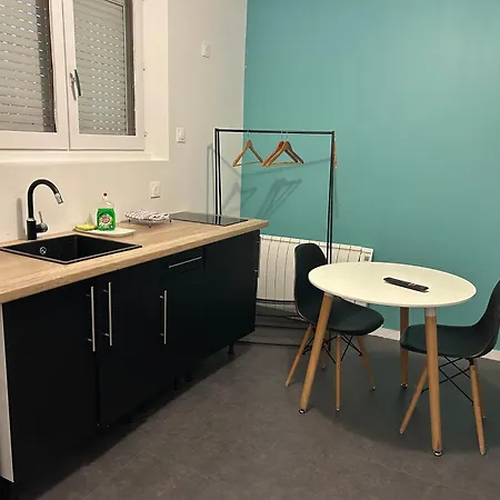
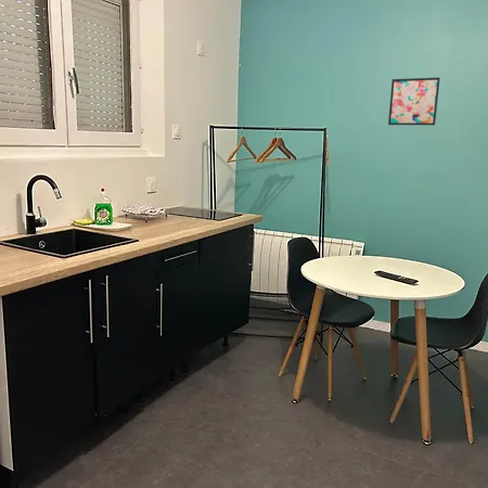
+ wall art [387,76,441,126]
